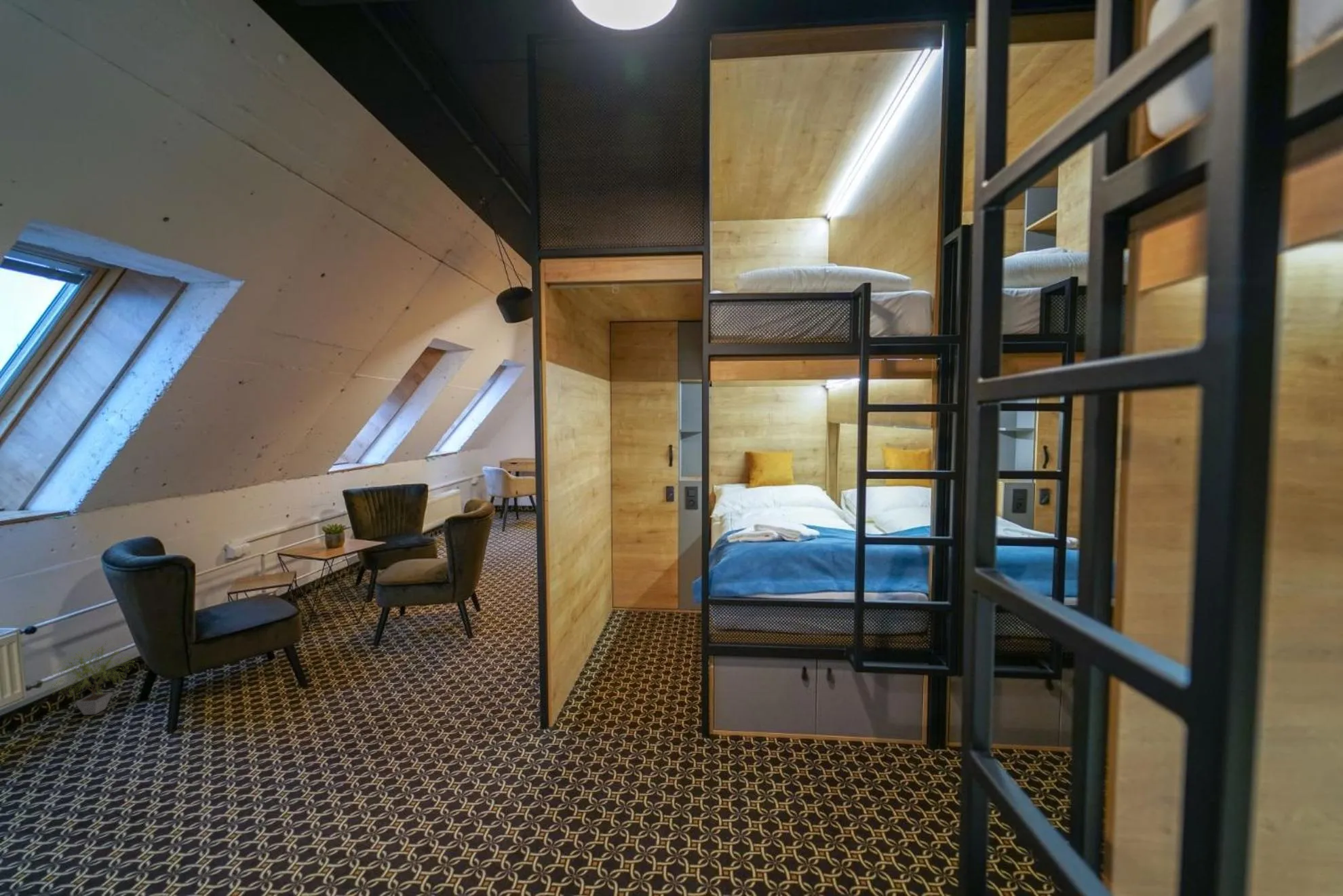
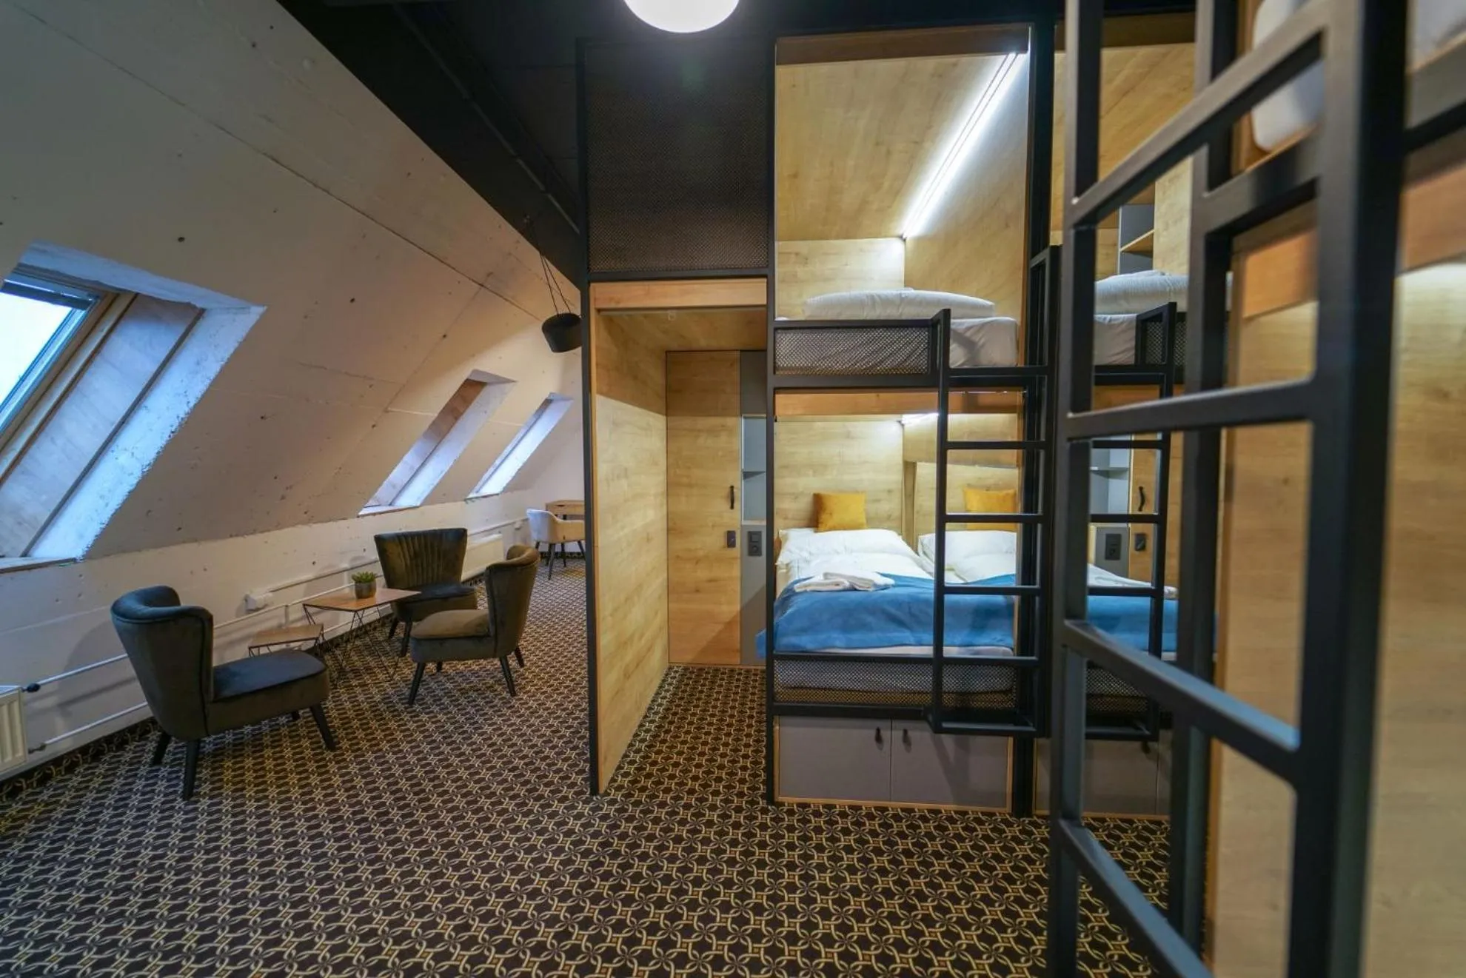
- potted plant [47,639,134,716]
